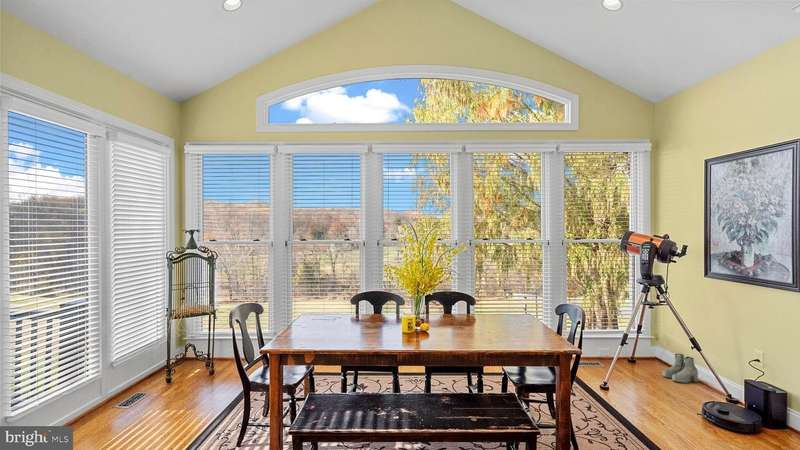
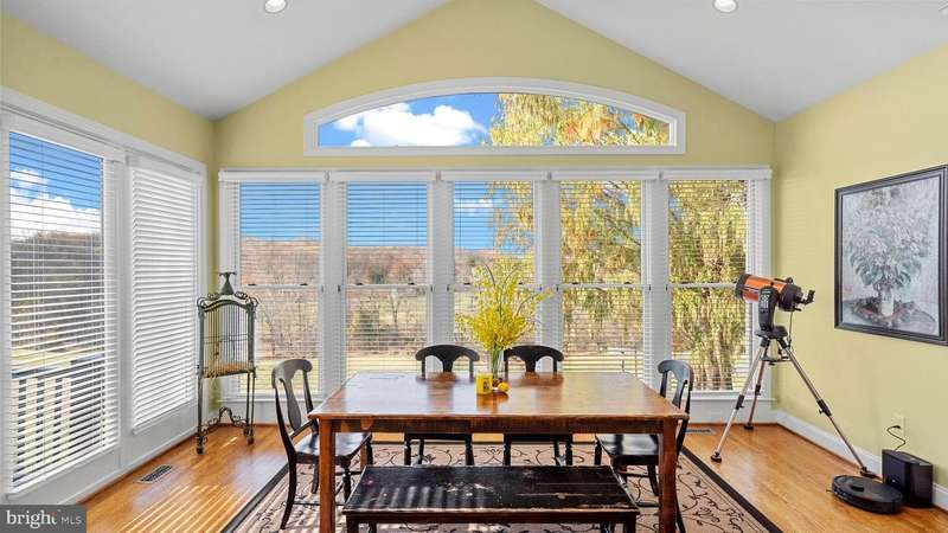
- boots [661,353,699,384]
